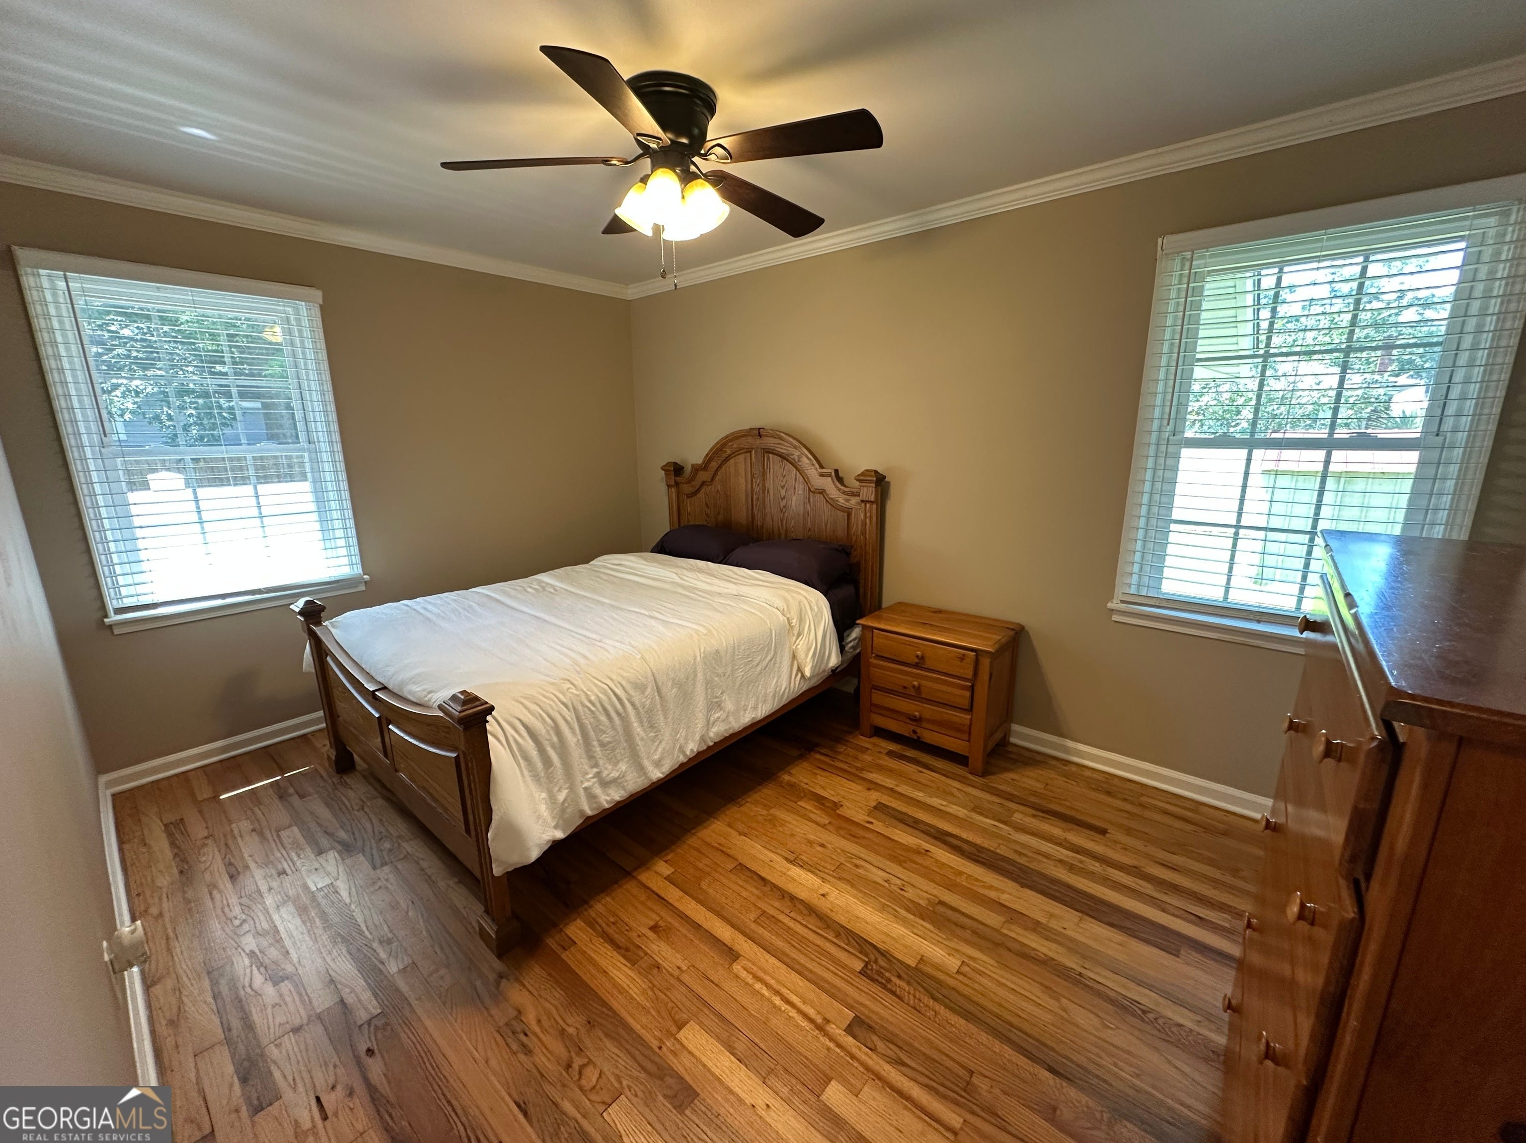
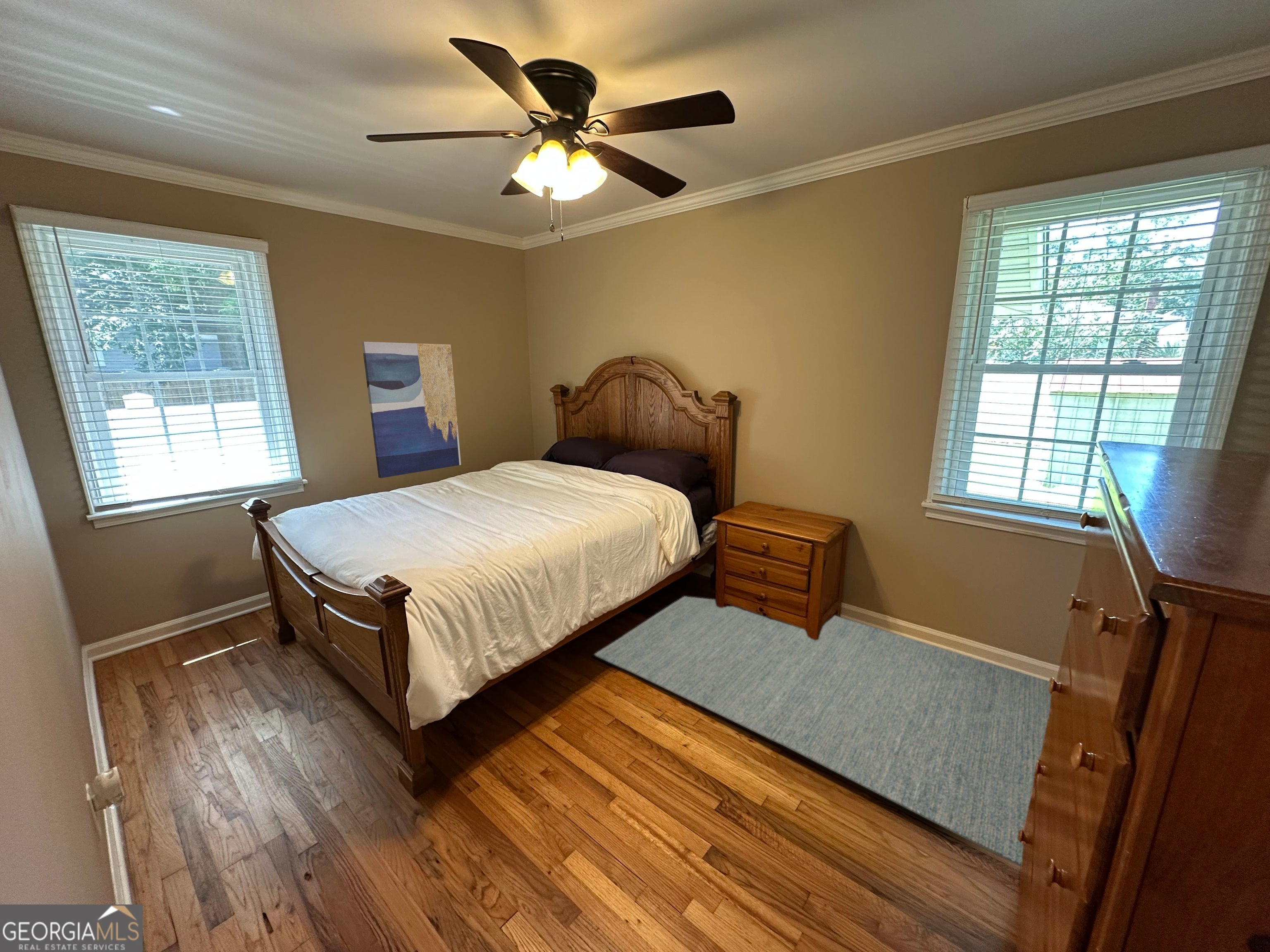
+ wall art [361,341,461,478]
+ rug [594,596,1051,867]
